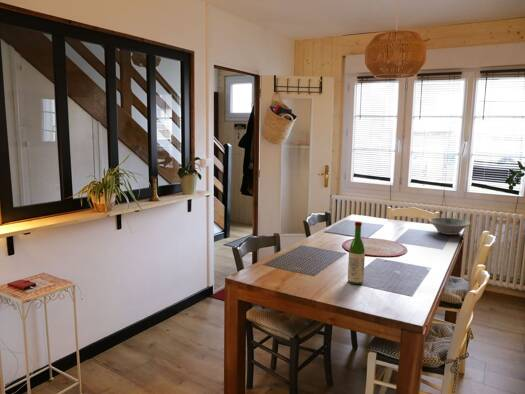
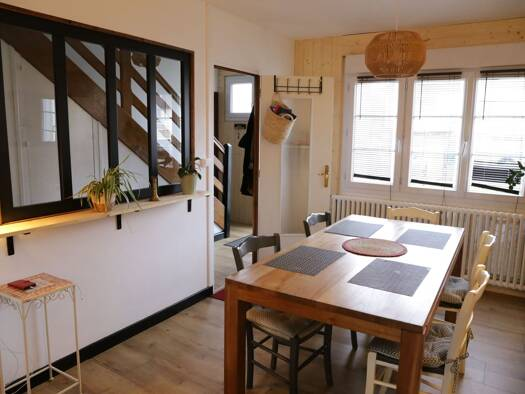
- bowl [427,216,472,236]
- wine bottle [347,221,366,285]
